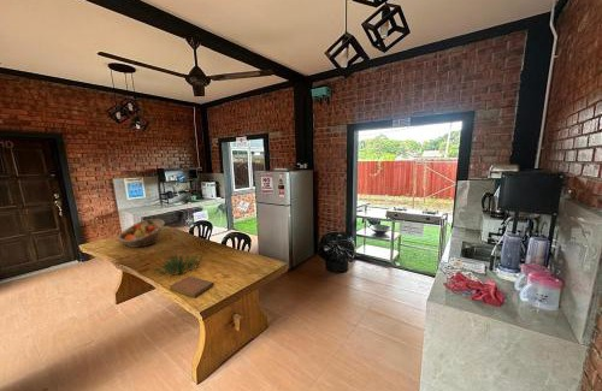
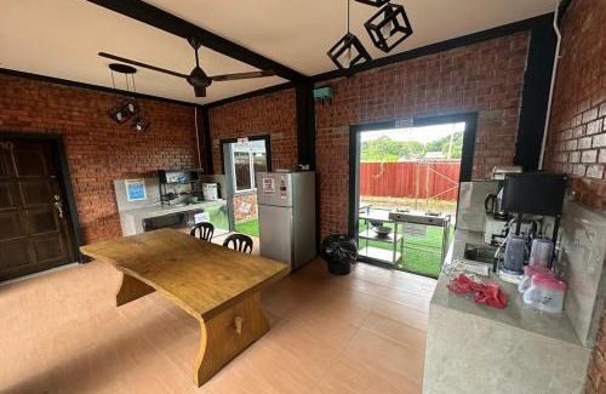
- notebook [169,276,216,298]
- plant [150,253,205,277]
- fruit basket [117,218,166,249]
